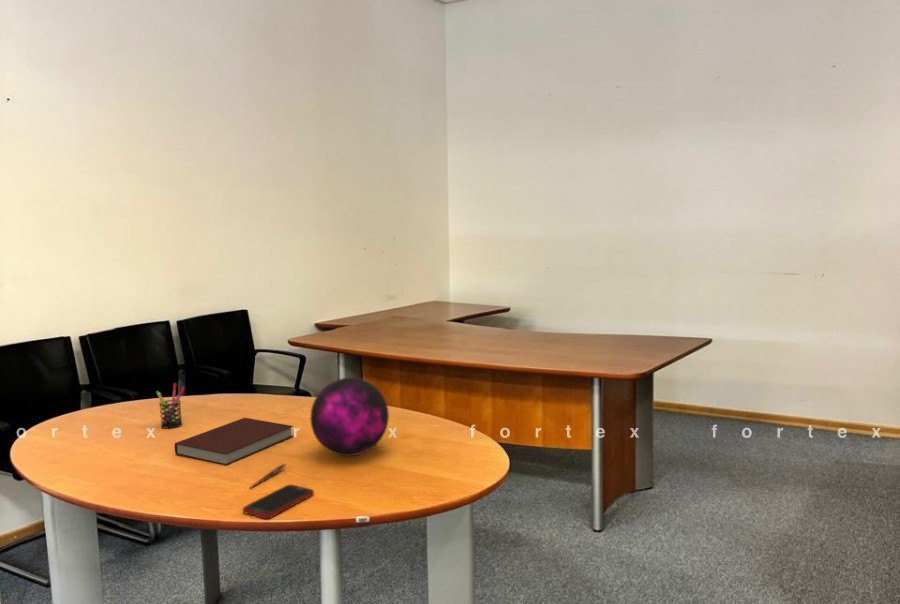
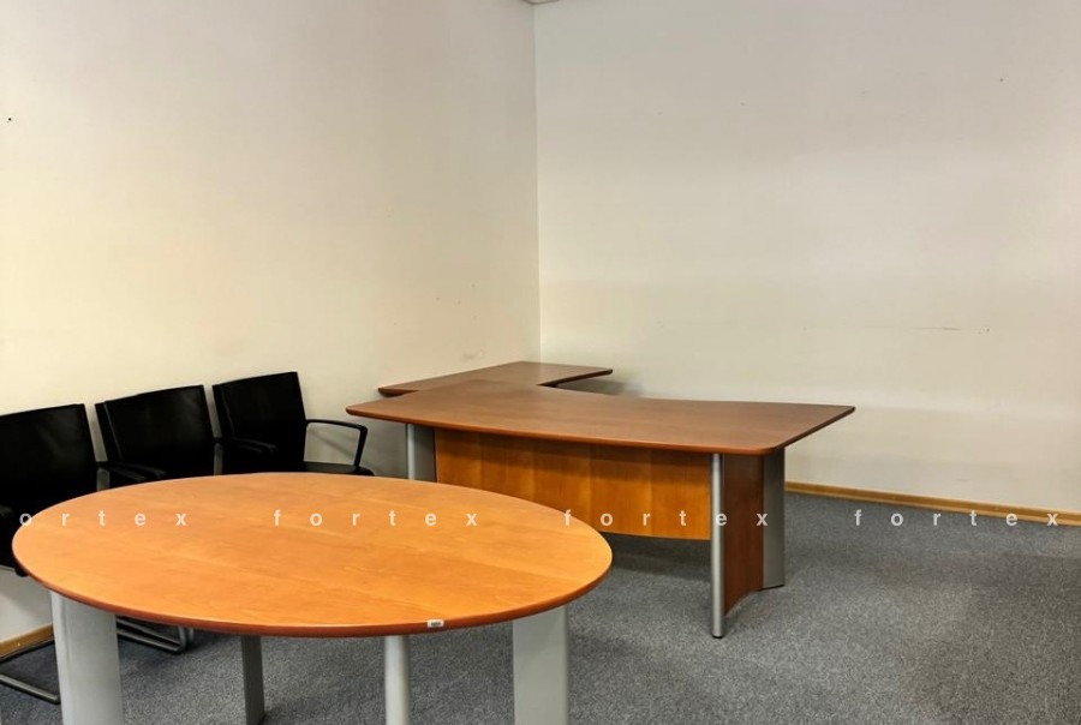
- cell phone [242,483,315,520]
- notebook [174,417,294,466]
- pen holder [155,382,186,429]
- pen [249,463,287,489]
- decorative orb [309,377,390,457]
